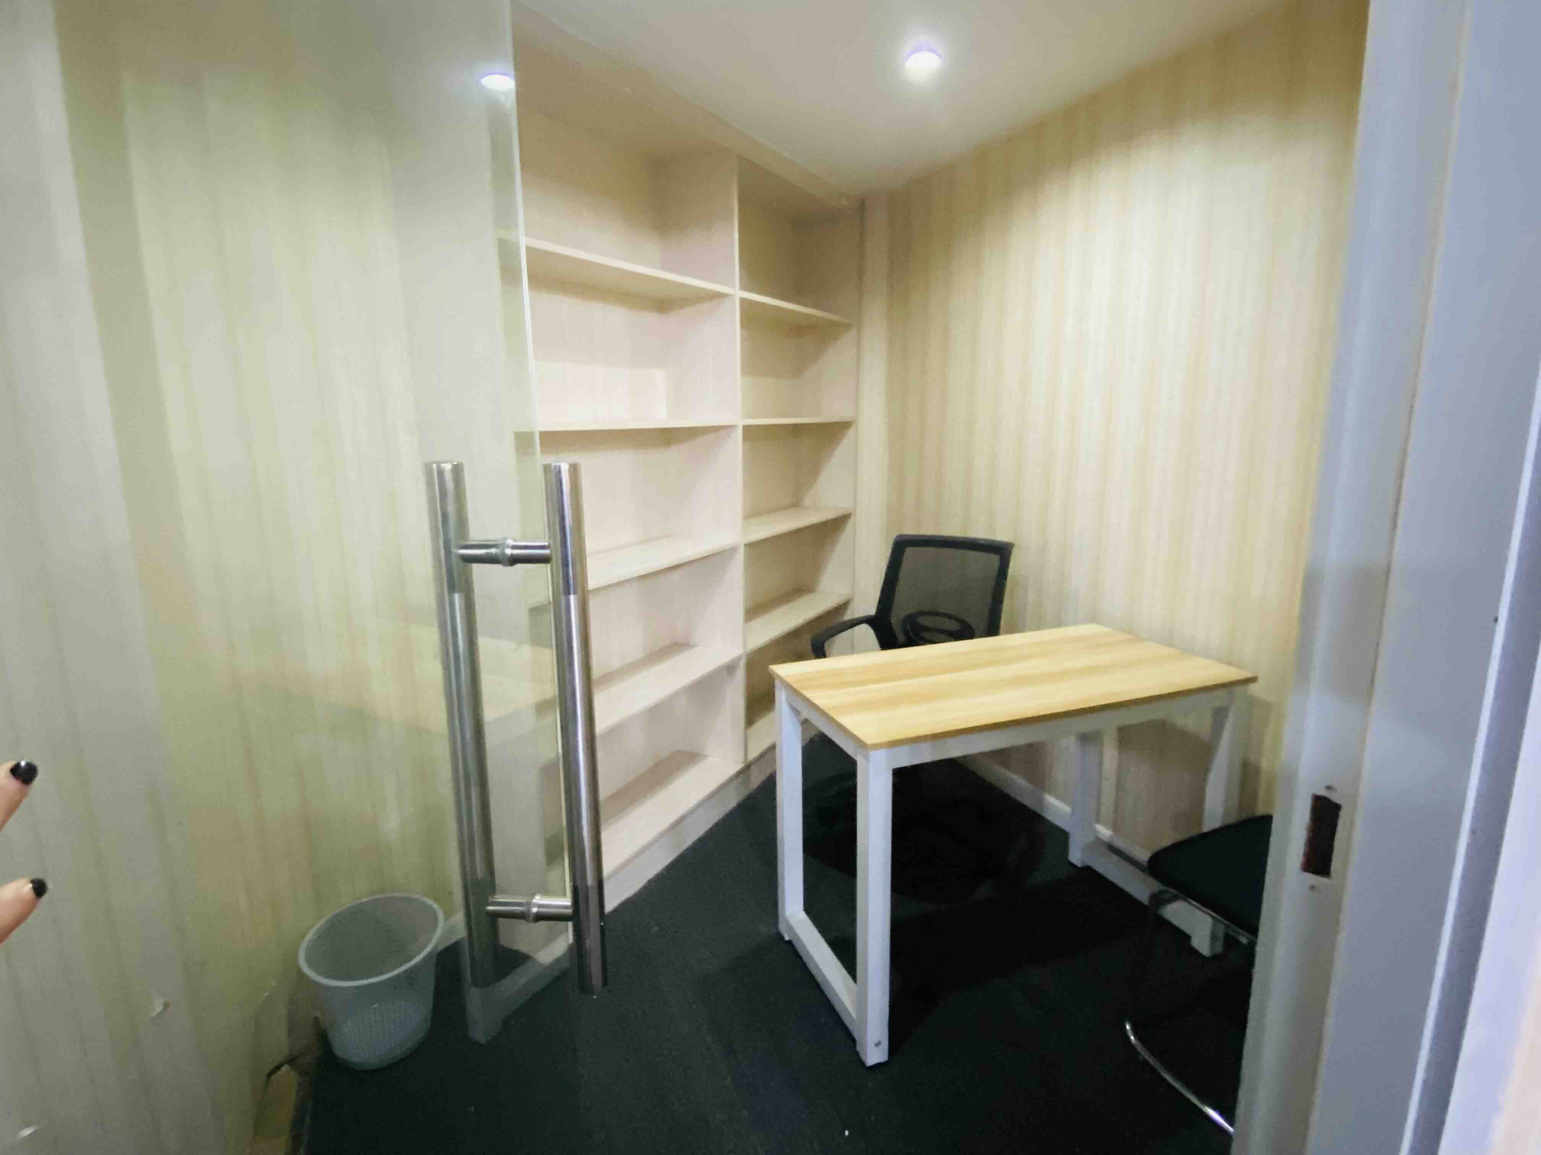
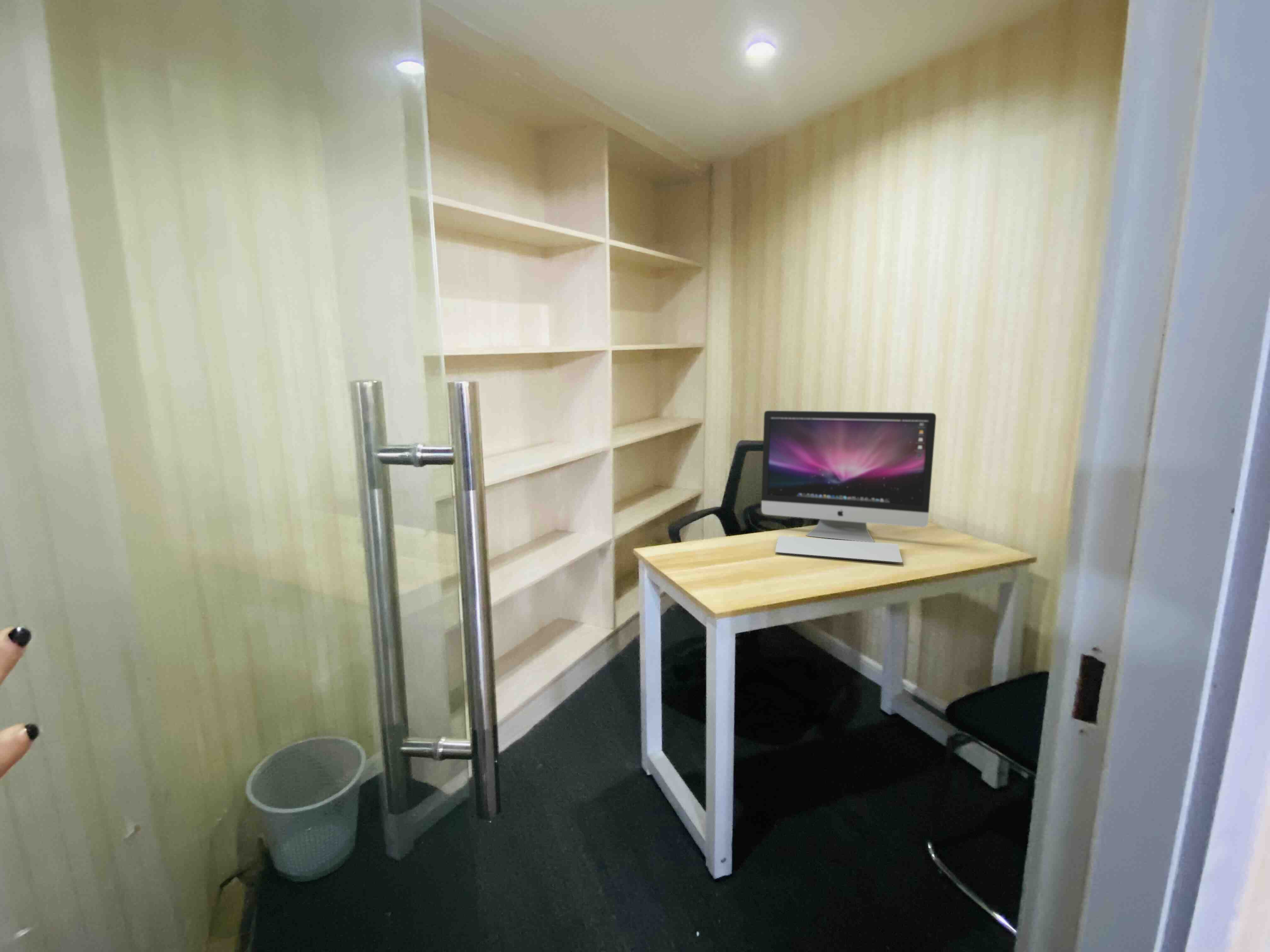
+ all-in-one computer [761,410,936,563]
